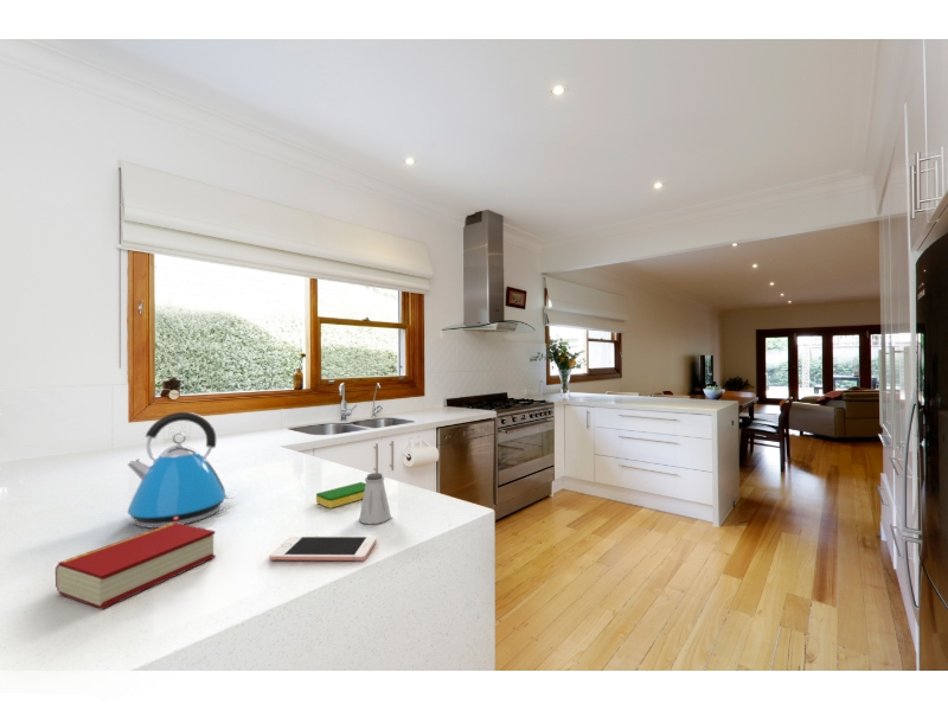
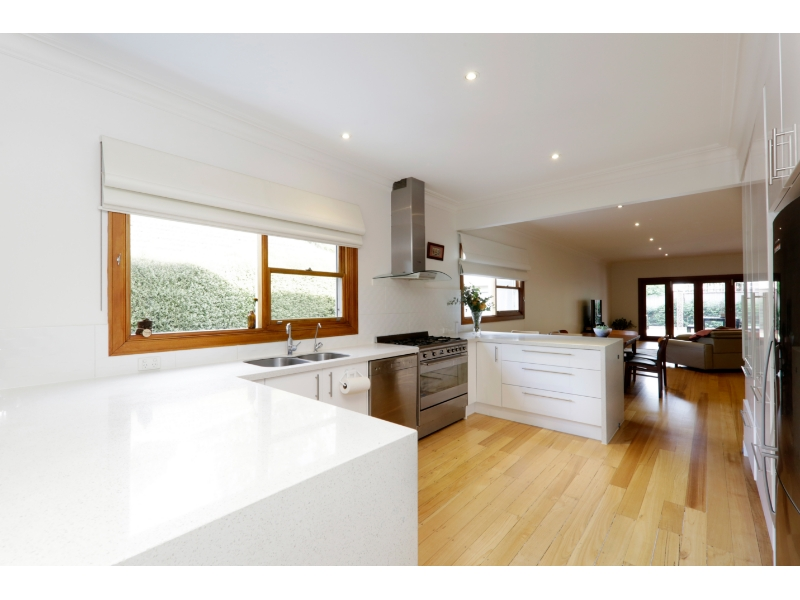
- book [55,523,217,610]
- saltshaker [358,472,392,525]
- cell phone [268,536,378,562]
- kettle [126,411,235,529]
- dish sponge [315,481,366,510]
